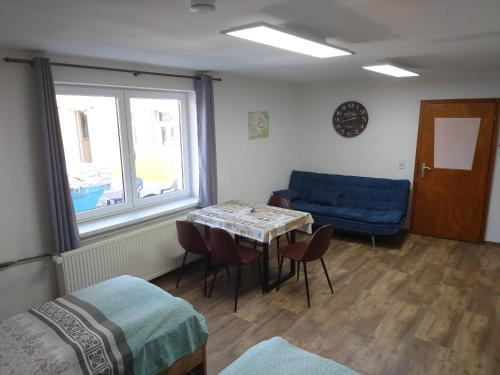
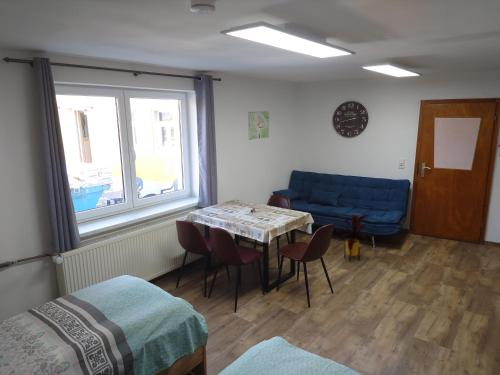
+ house plant [334,213,372,263]
